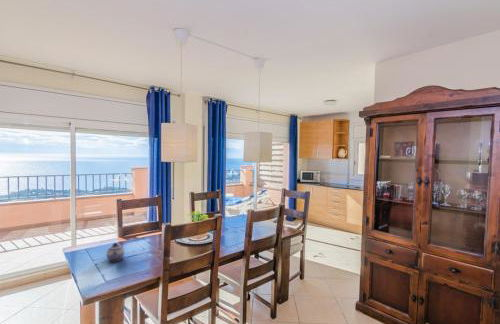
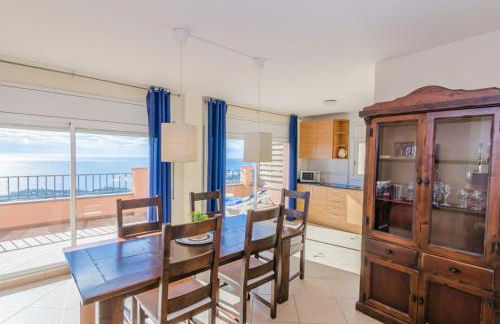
- teapot [105,242,125,262]
